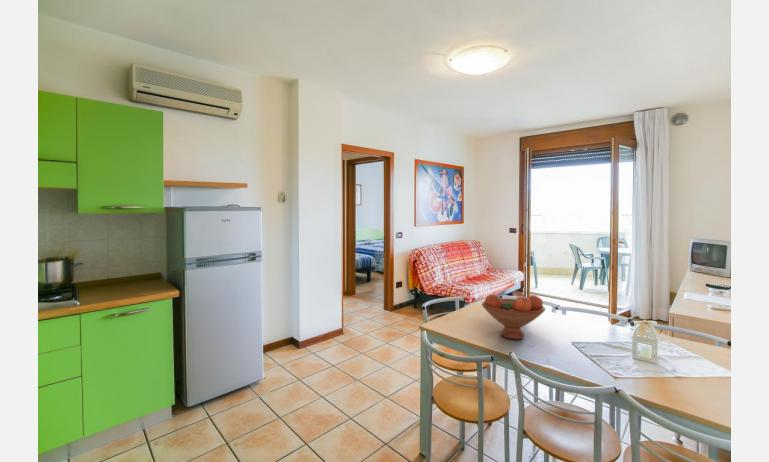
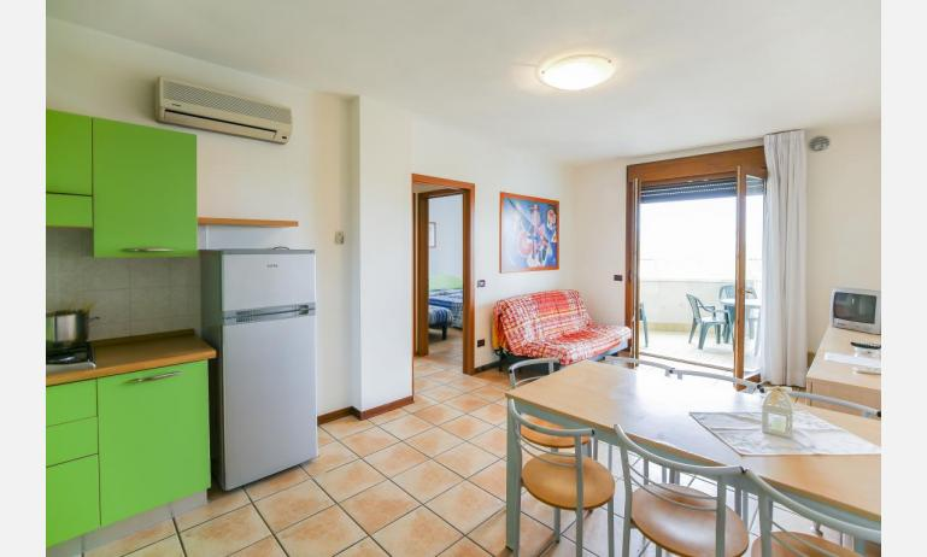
- fruit bowl [481,293,546,340]
